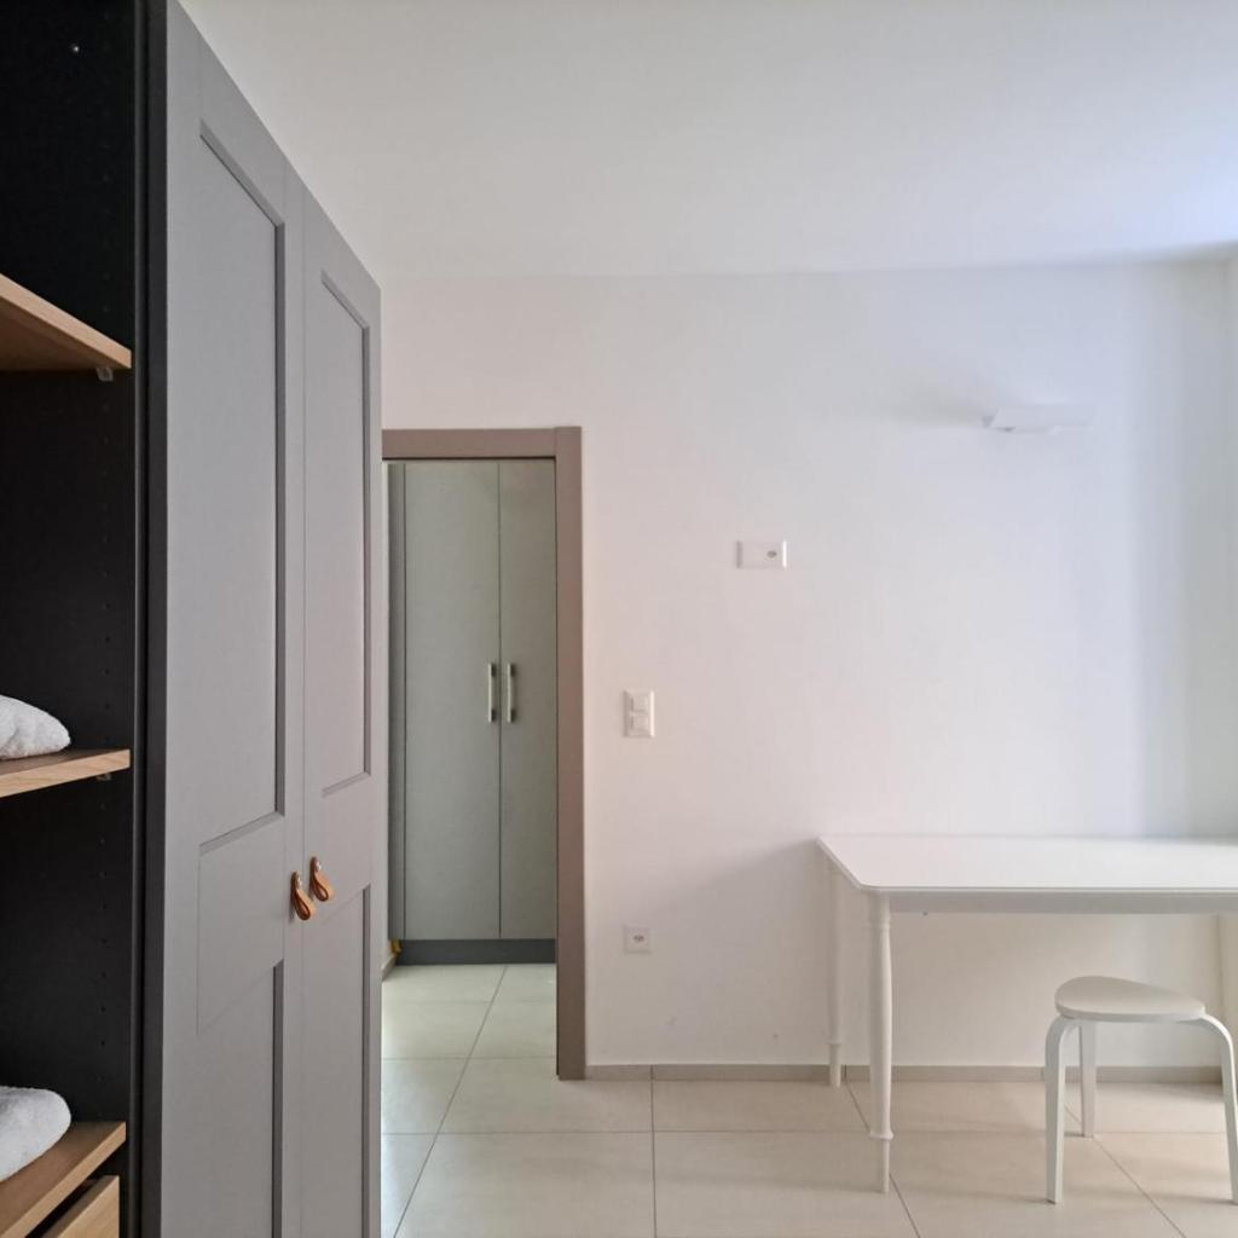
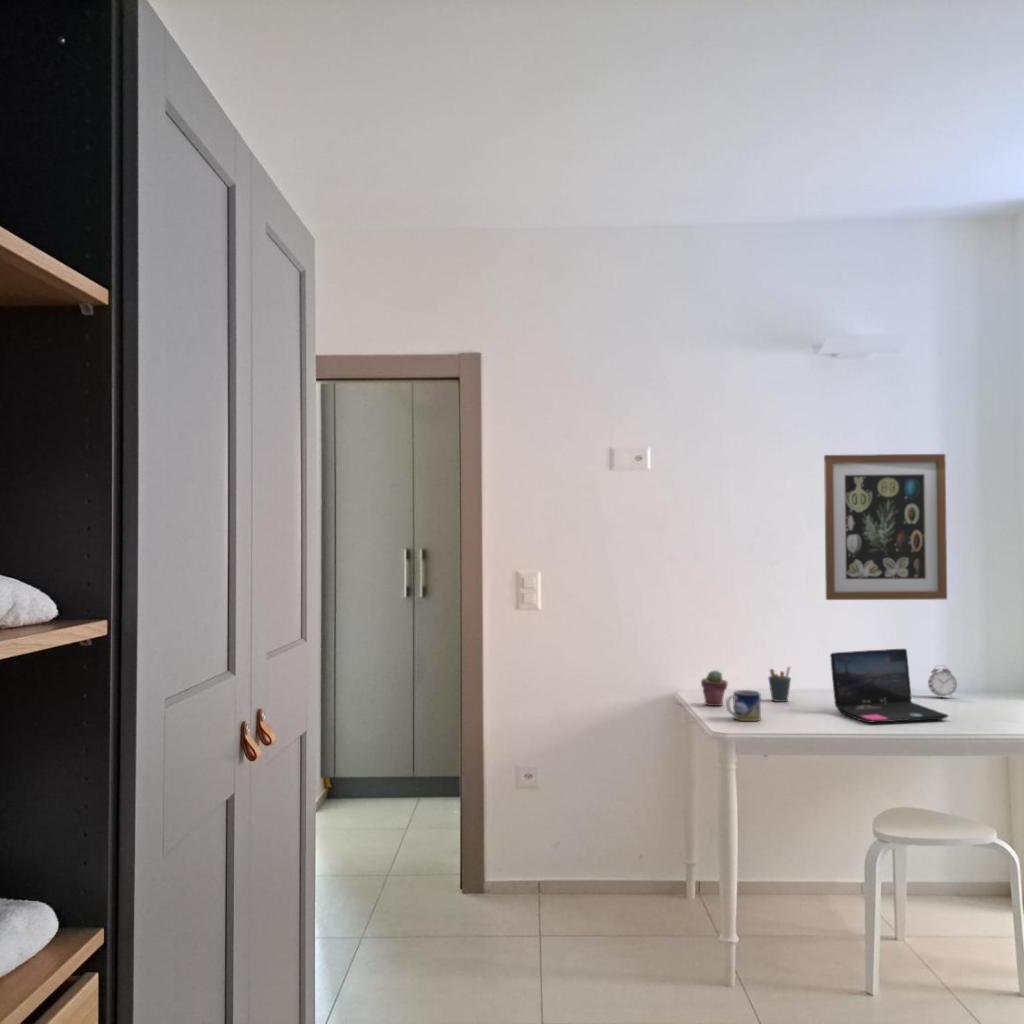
+ alarm clock [927,664,958,699]
+ pen holder [767,666,792,703]
+ laptop [829,648,950,724]
+ potted succulent [700,669,729,707]
+ mug [725,689,762,722]
+ wall art [823,453,948,601]
